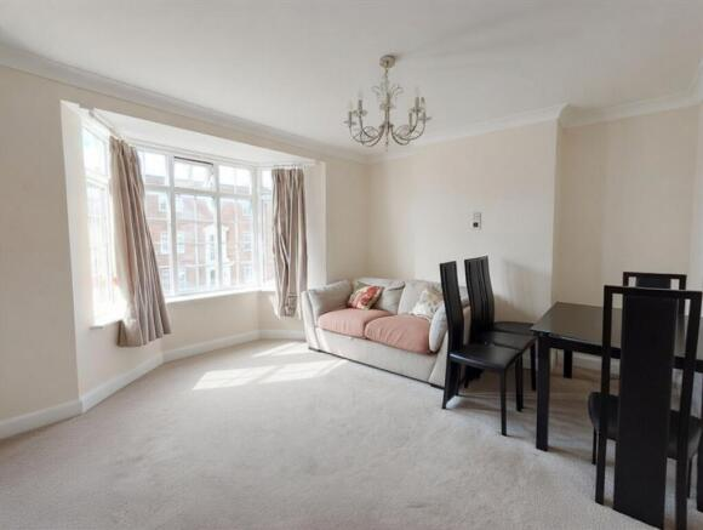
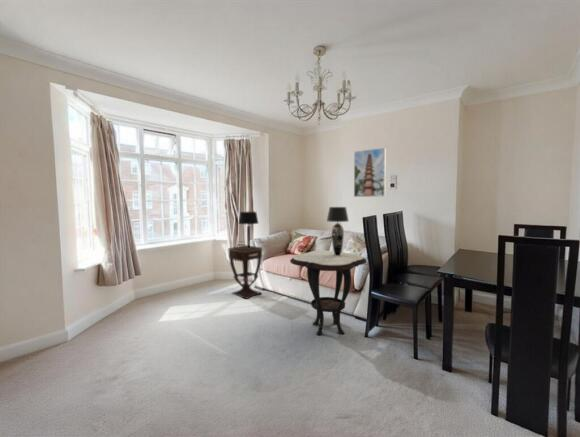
+ table lamp [238,211,259,248]
+ side table [289,250,368,336]
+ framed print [353,147,387,198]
+ side table [227,244,264,300]
+ table lamp [326,206,350,256]
